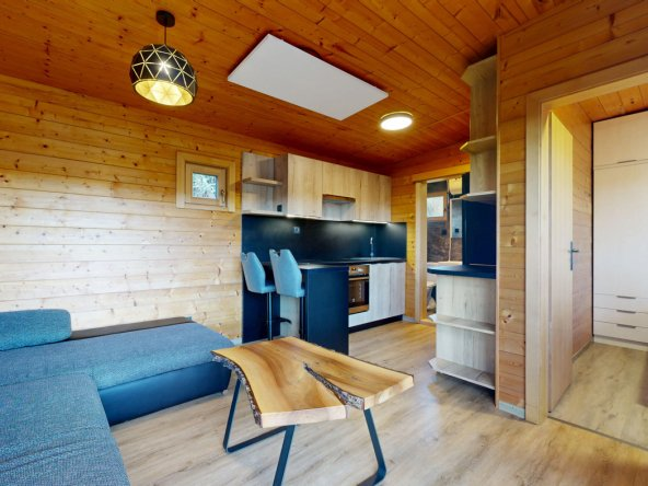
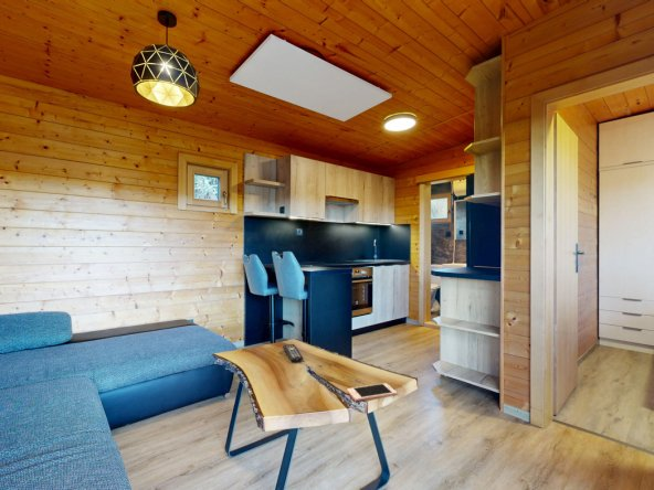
+ cell phone [346,382,398,402]
+ remote control [282,343,304,363]
